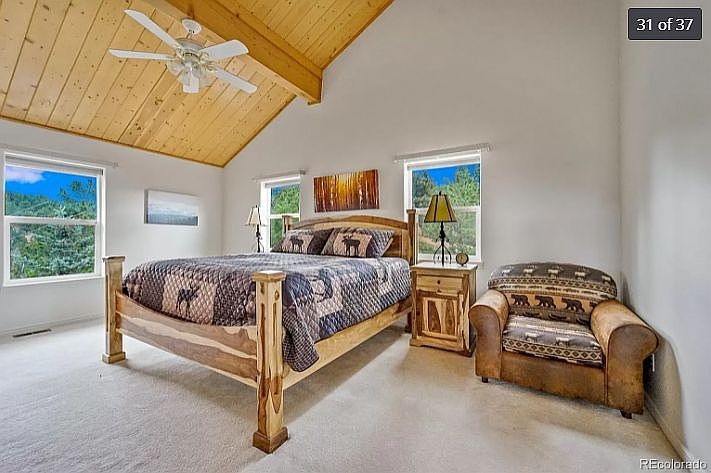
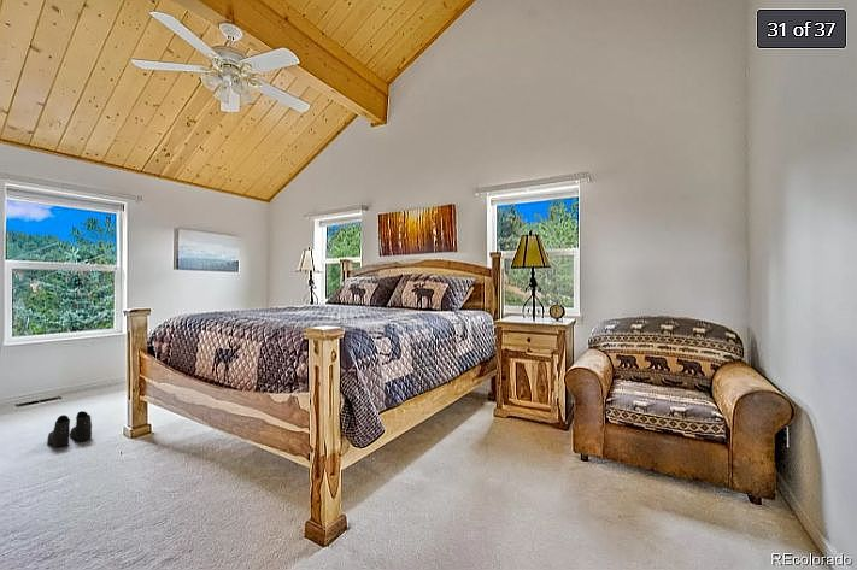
+ boots [46,410,93,447]
